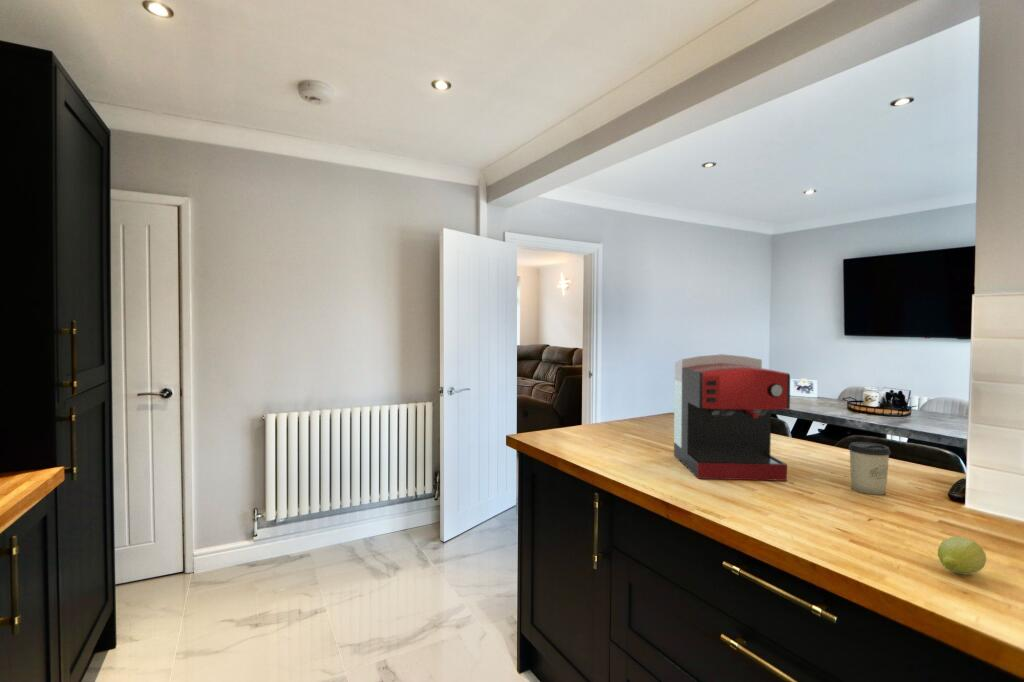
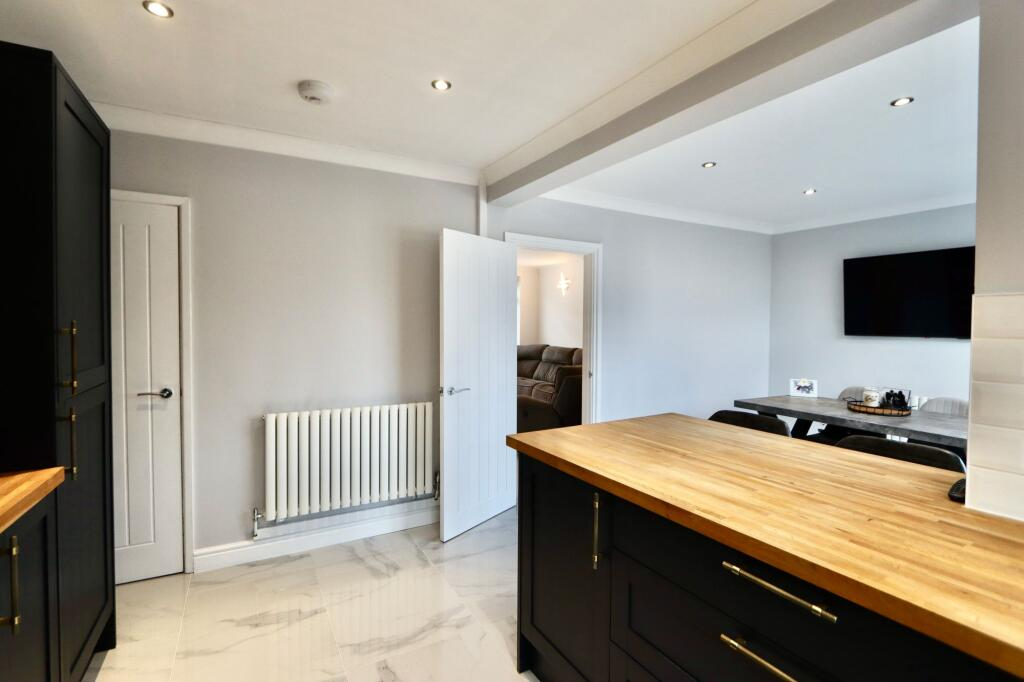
- fruit [937,536,987,576]
- cup [848,441,892,496]
- coffee maker [673,353,791,482]
